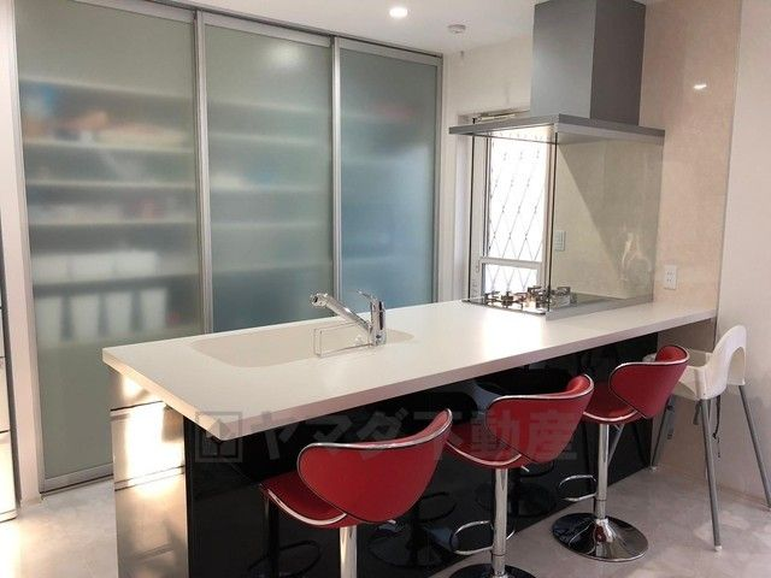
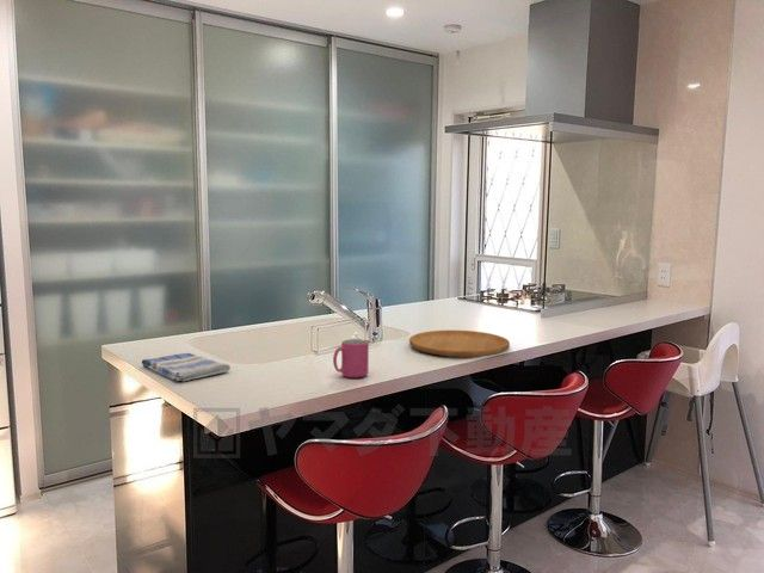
+ dish towel [141,352,232,382]
+ mug [332,338,370,378]
+ cutting board [408,329,511,358]
